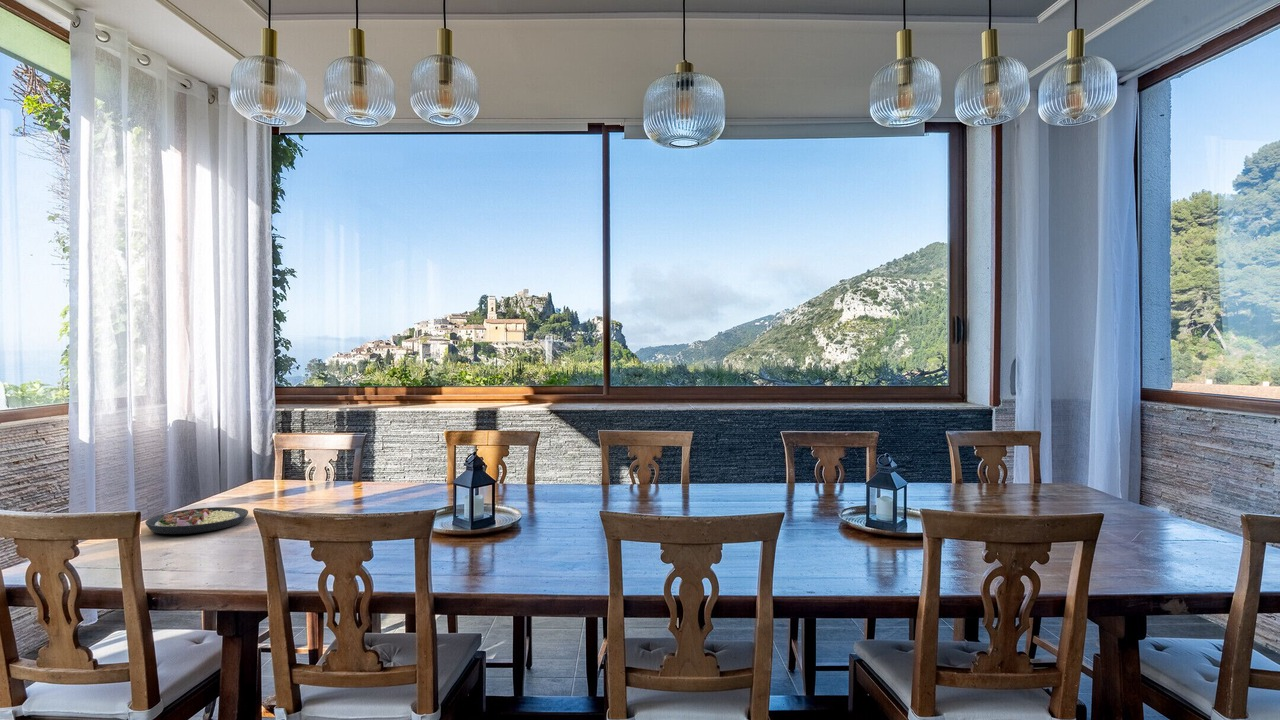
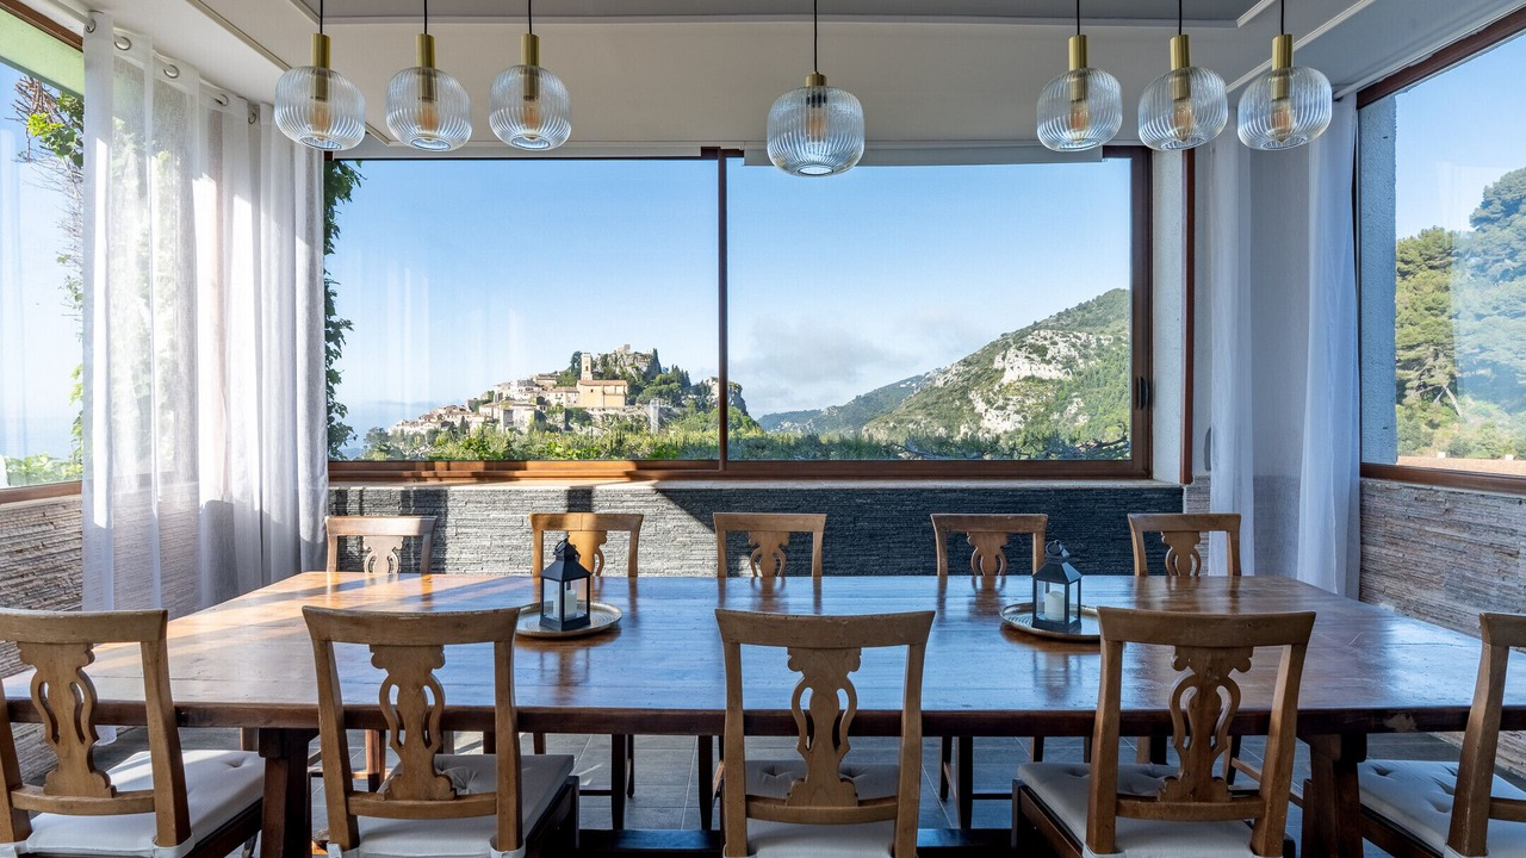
- plate [144,506,249,535]
